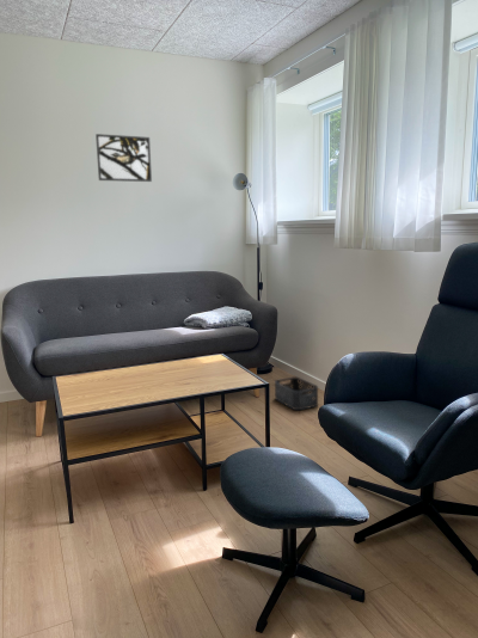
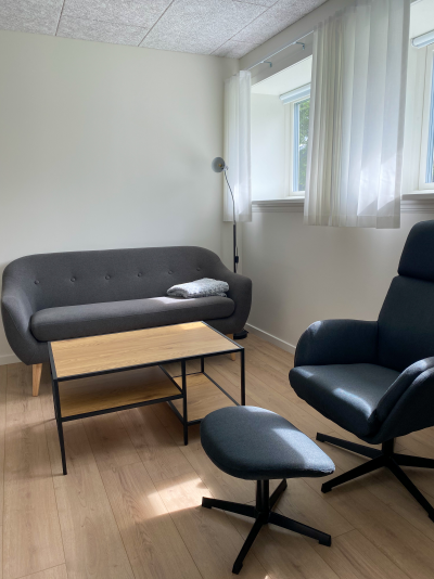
- storage bin [274,375,319,411]
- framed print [94,133,153,183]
